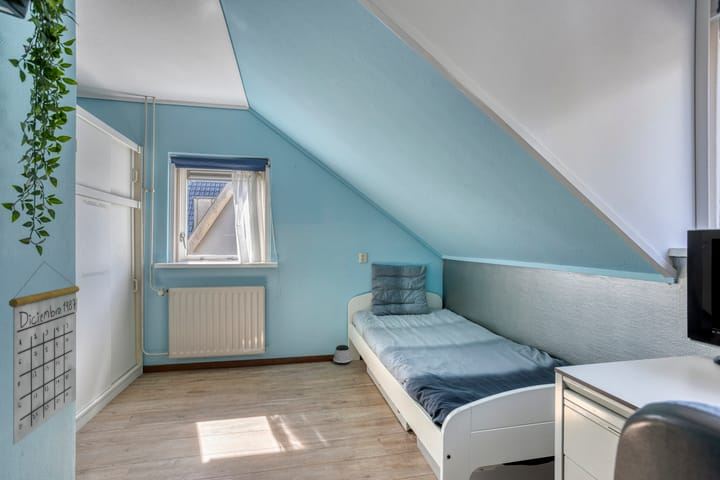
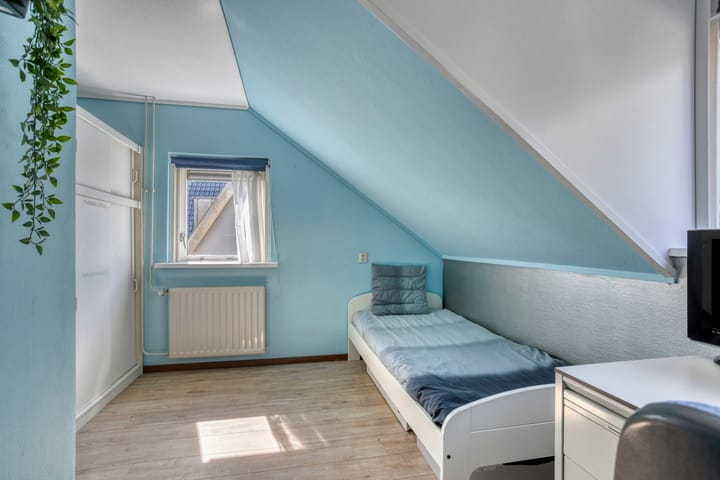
- calendar [8,261,80,446]
- speaker [332,344,352,366]
